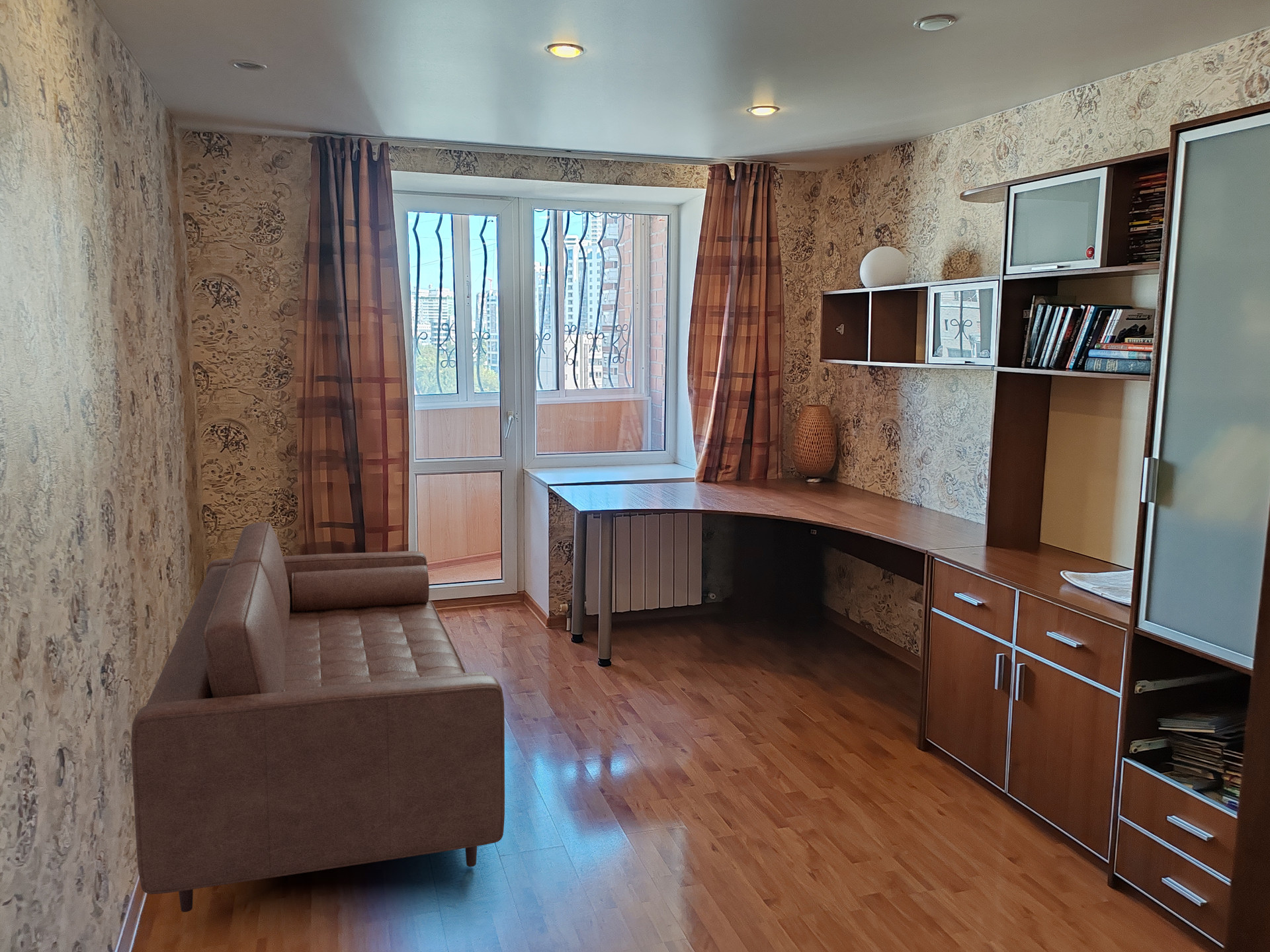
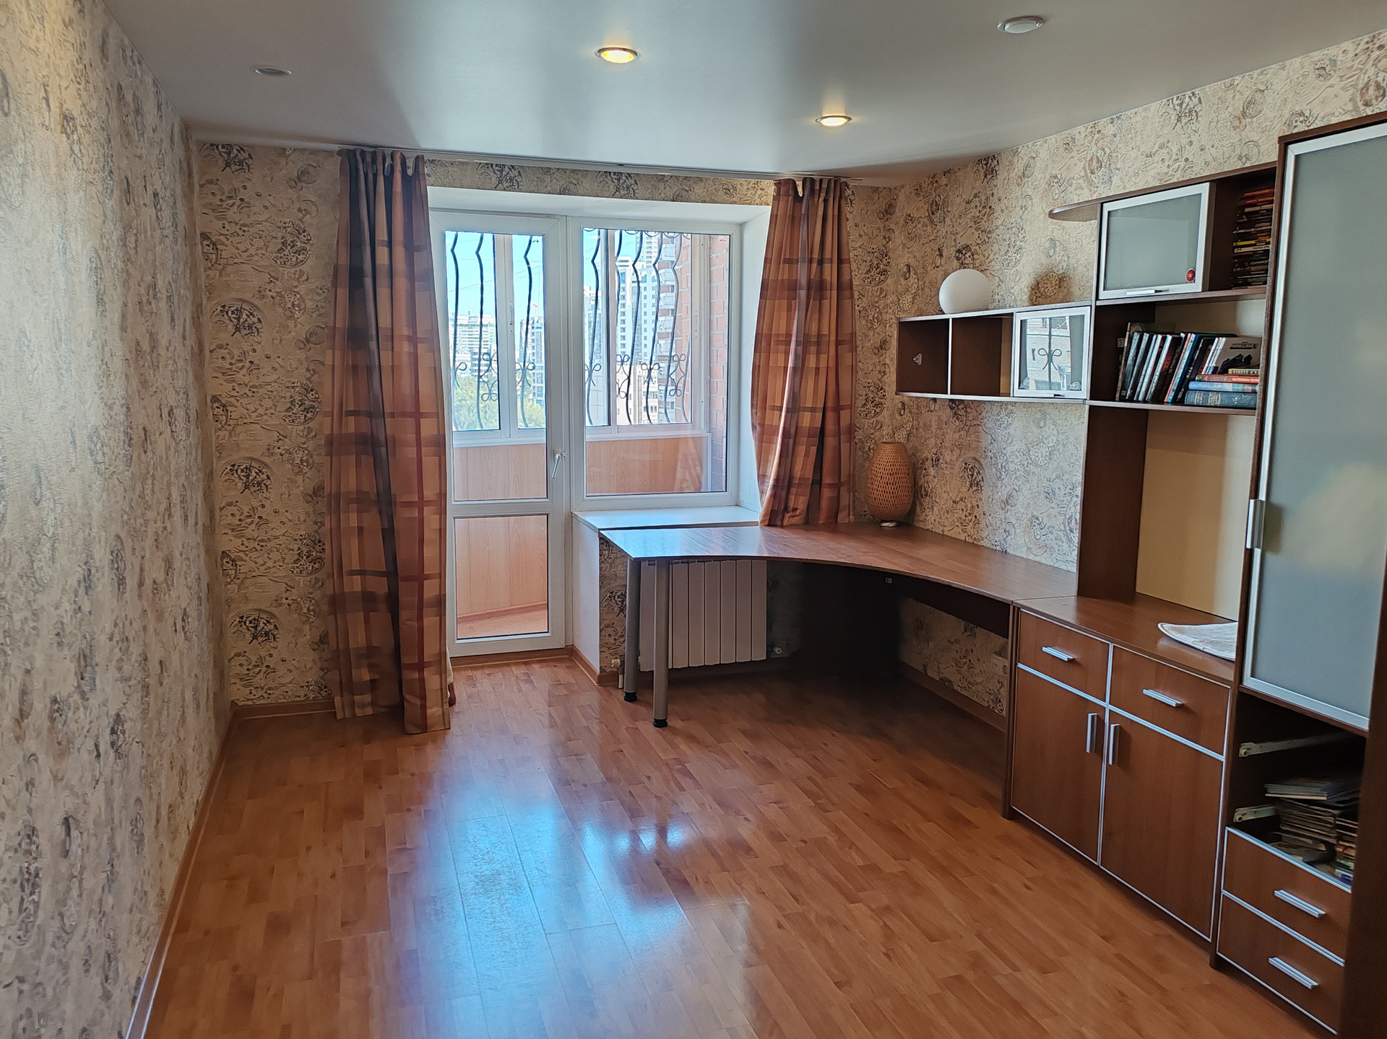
- sofa [130,522,505,913]
